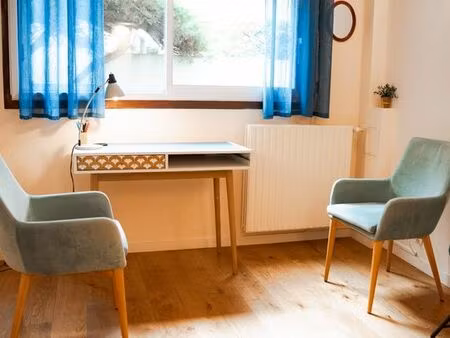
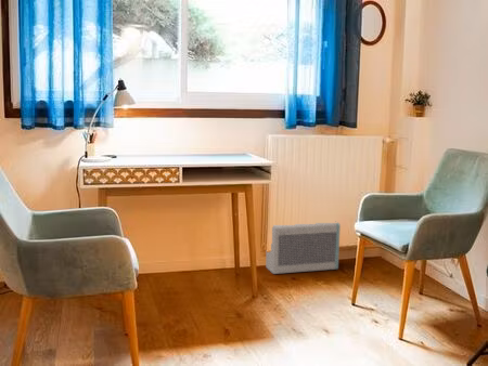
+ air purifier [265,222,342,275]
